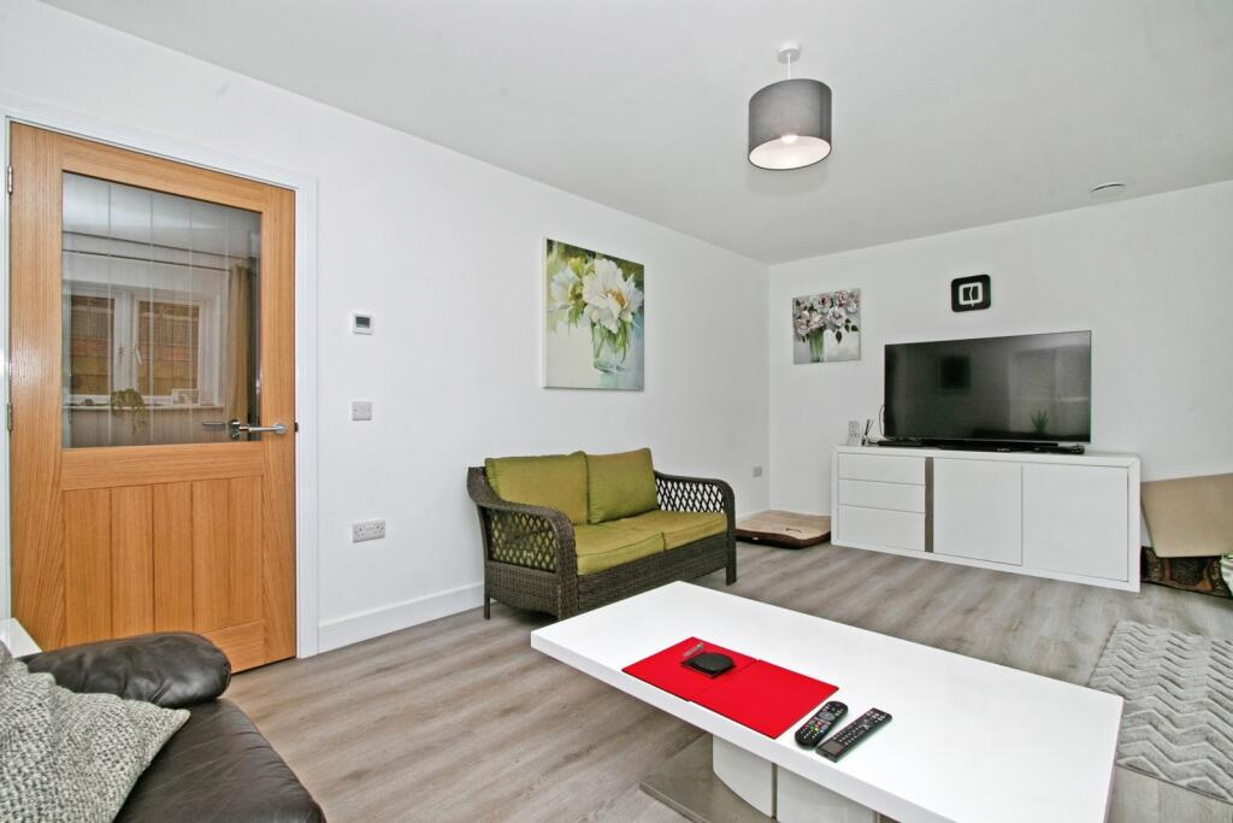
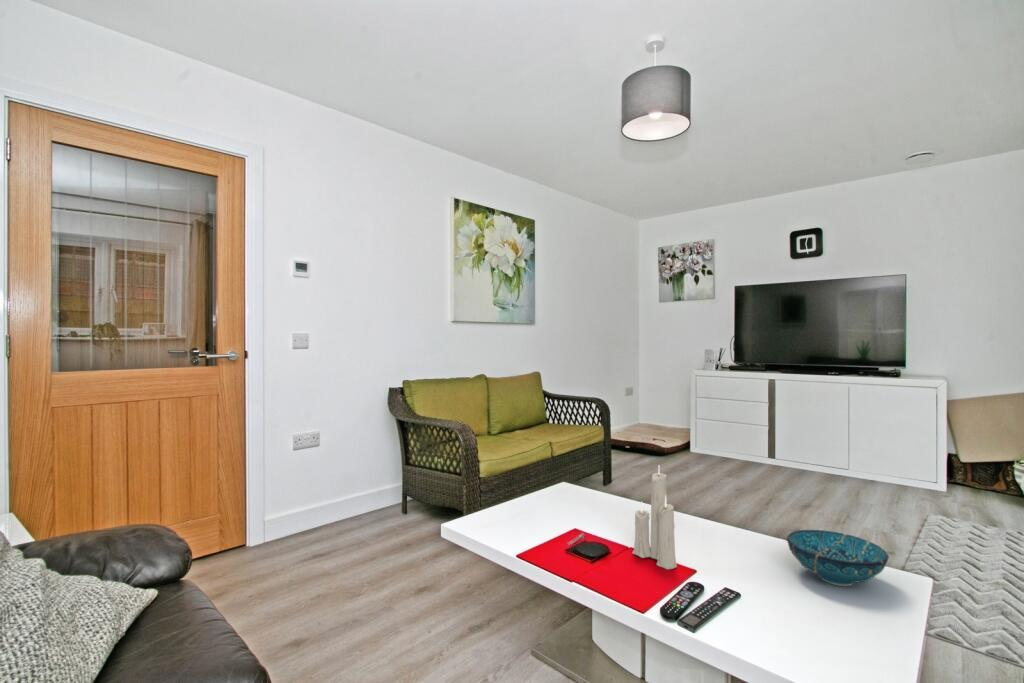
+ candle [632,466,678,570]
+ decorative bowl [786,529,890,587]
